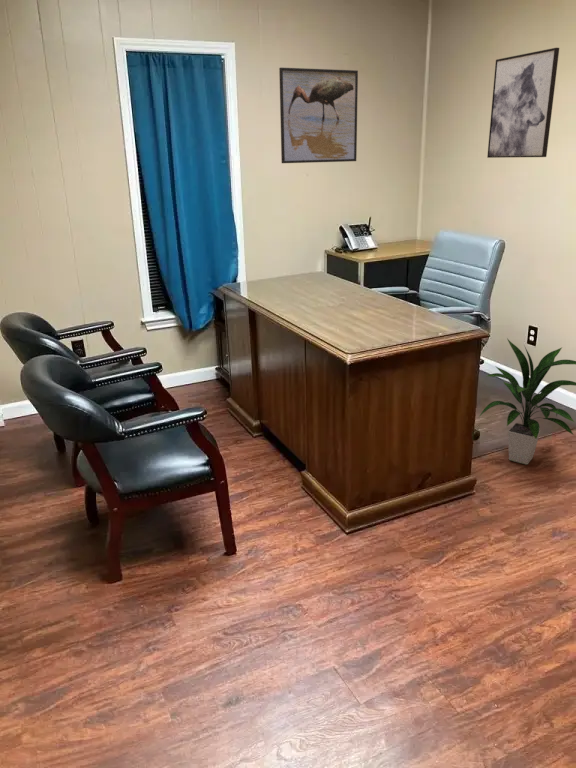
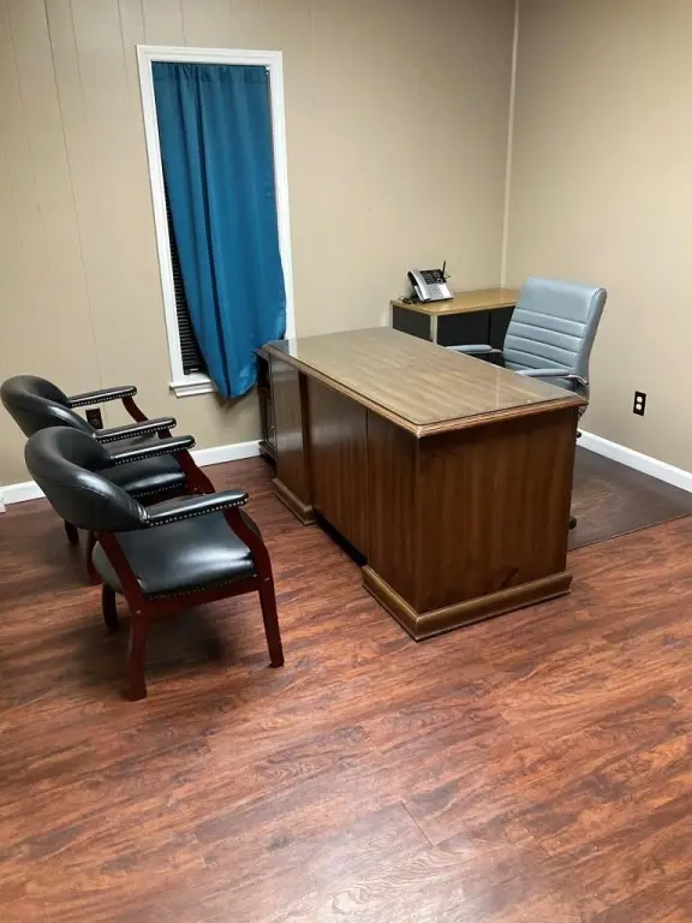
- wall art [486,47,560,159]
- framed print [278,67,359,164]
- indoor plant [478,337,576,465]
